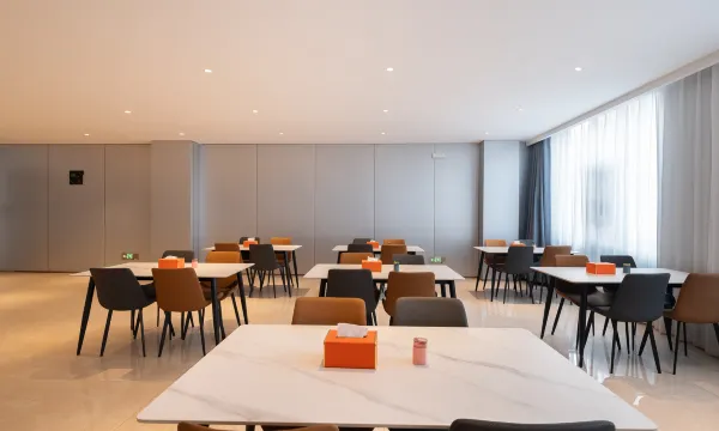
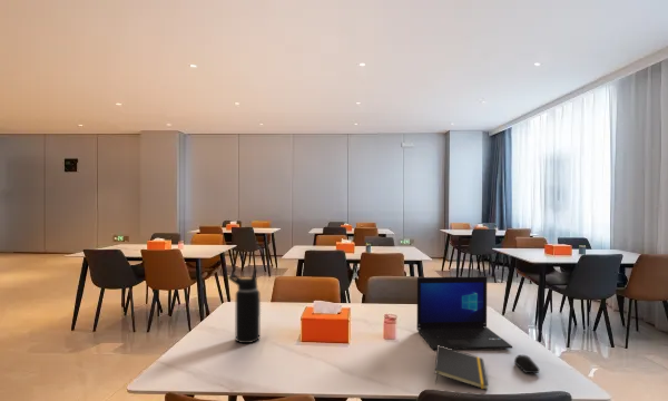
+ notepad [434,345,490,391]
+ water bottle [227,268,262,344]
+ computer mouse [513,354,541,374]
+ laptop [416,275,513,351]
